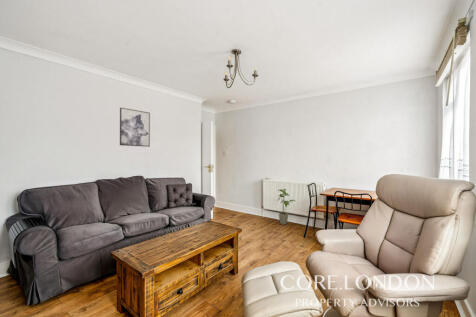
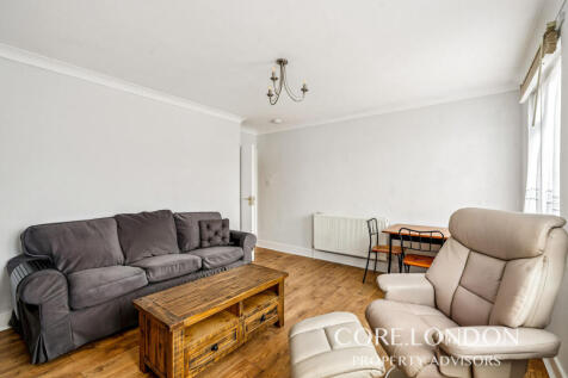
- wall art [119,107,151,148]
- house plant [277,188,296,225]
